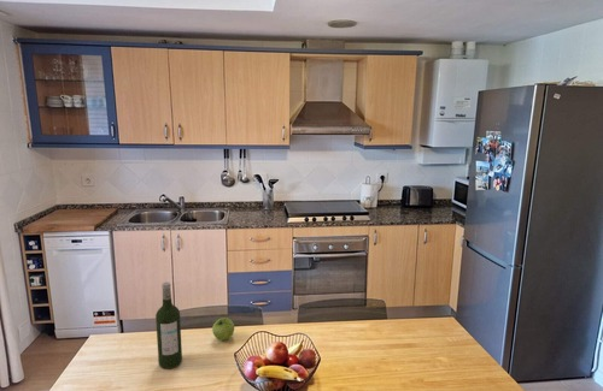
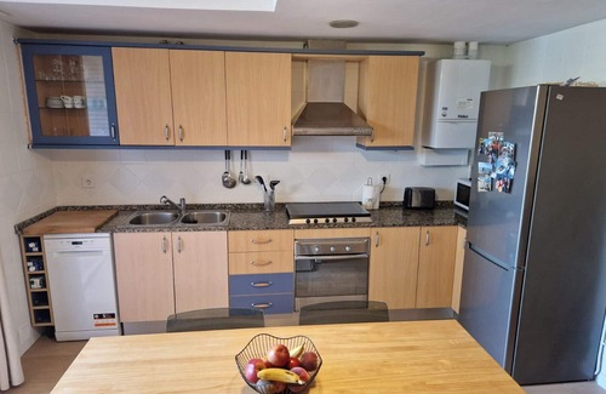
- fruit [211,316,235,342]
- wine bottle [154,282,183,369]
